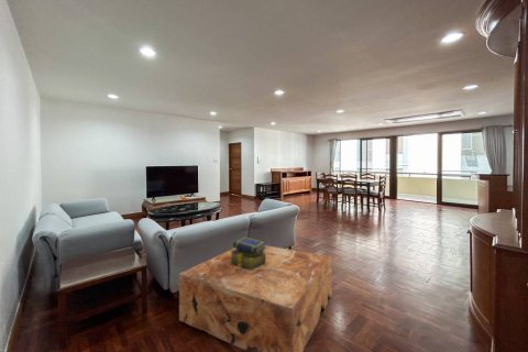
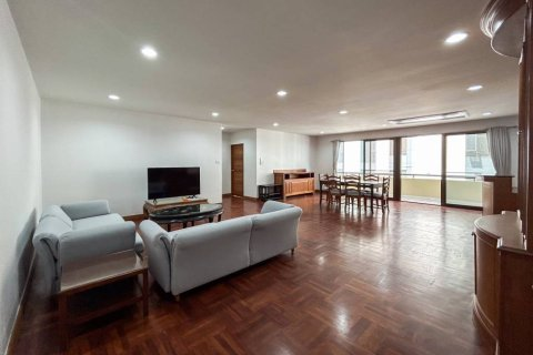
- stack of books [229,235,267,271]
- coffee table [178,244,332,352]
